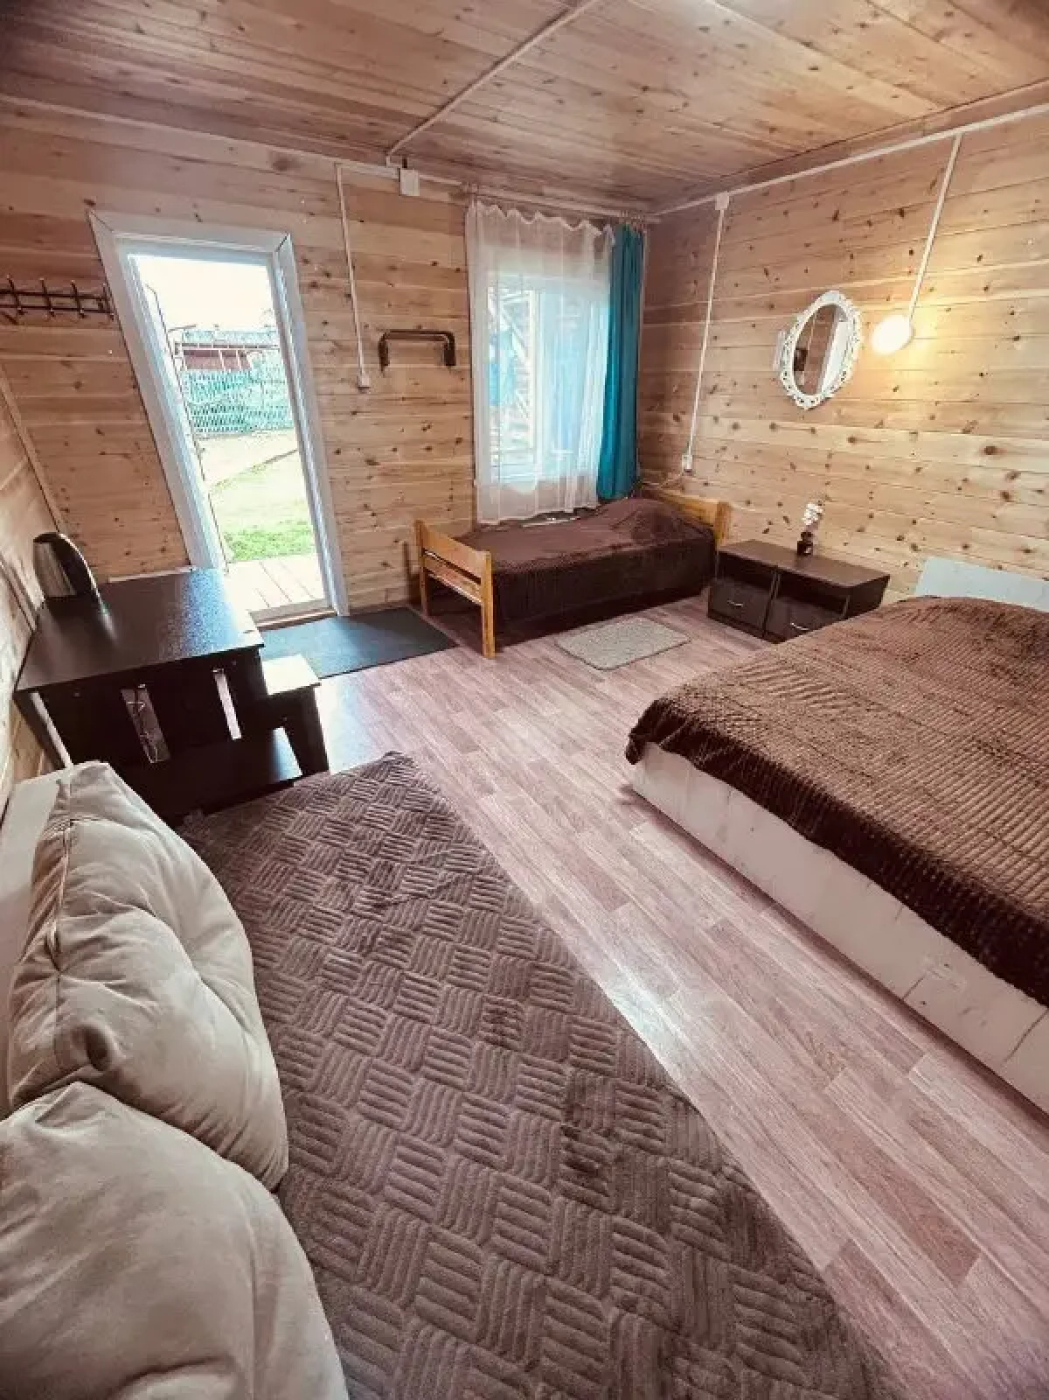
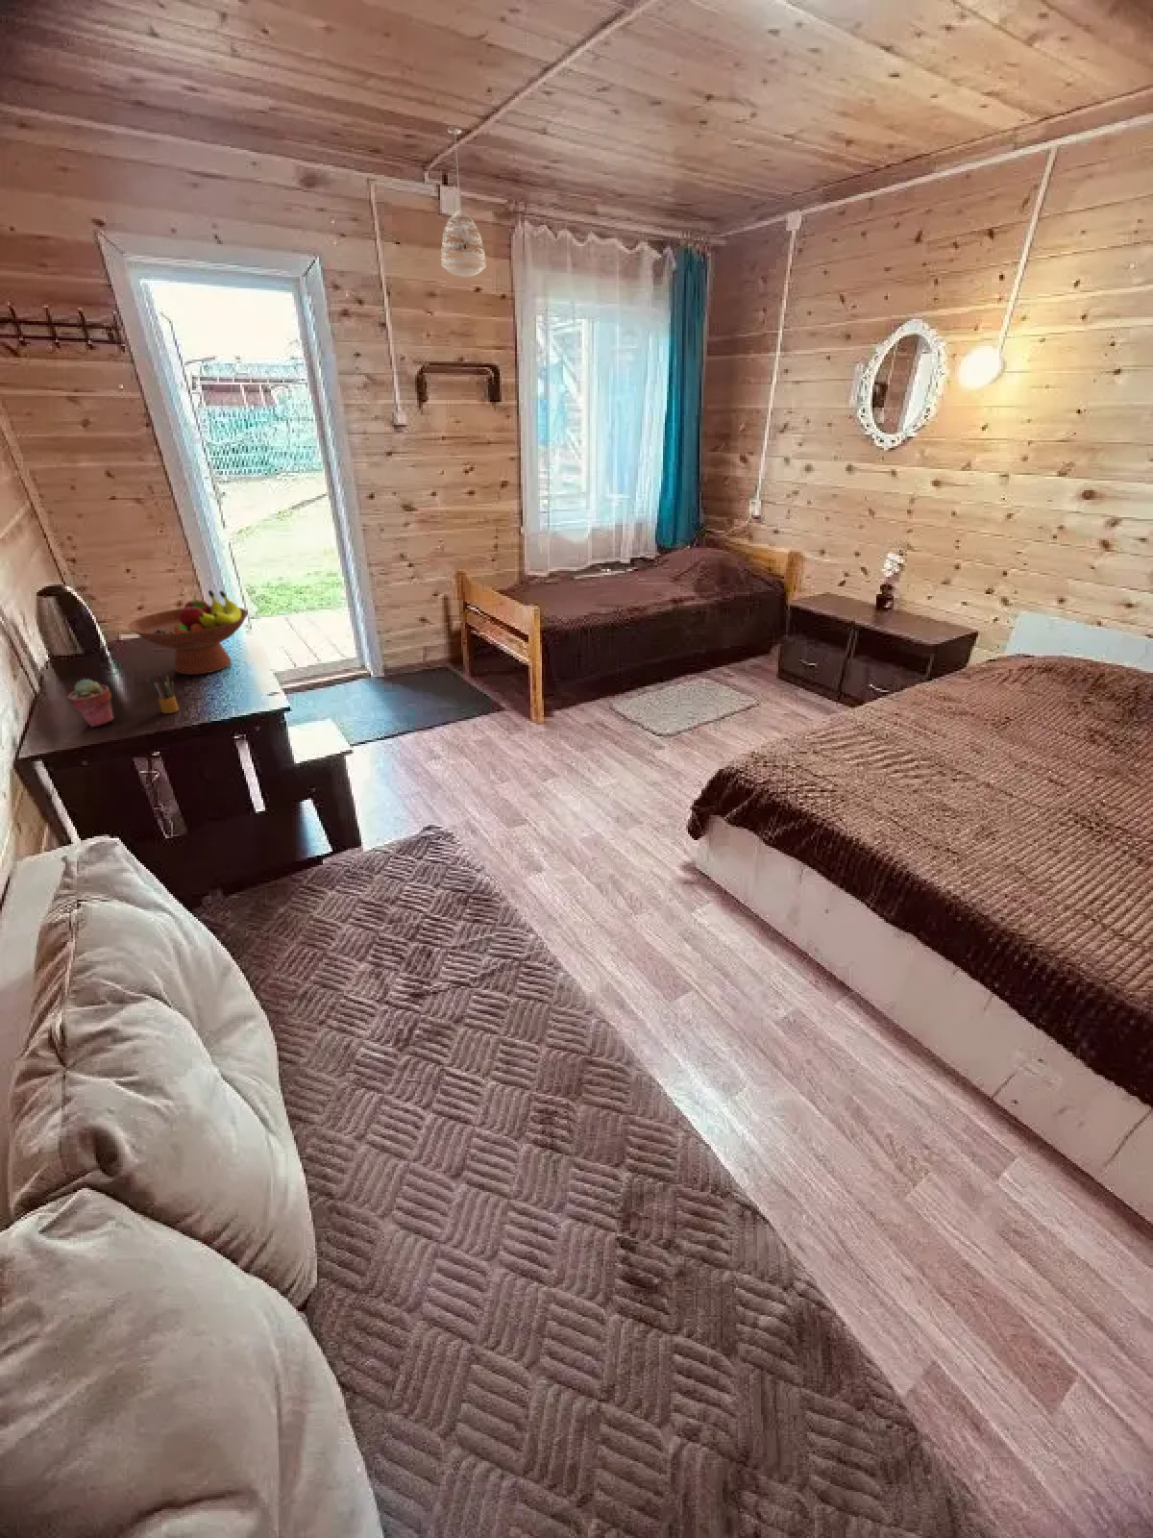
+ pencil box [145,672,179,715]
+ potted succulent [67,678,115,728]
+ pendant lamp [440,125,487,277]
+ fruit bowl [128,590,248,676]
